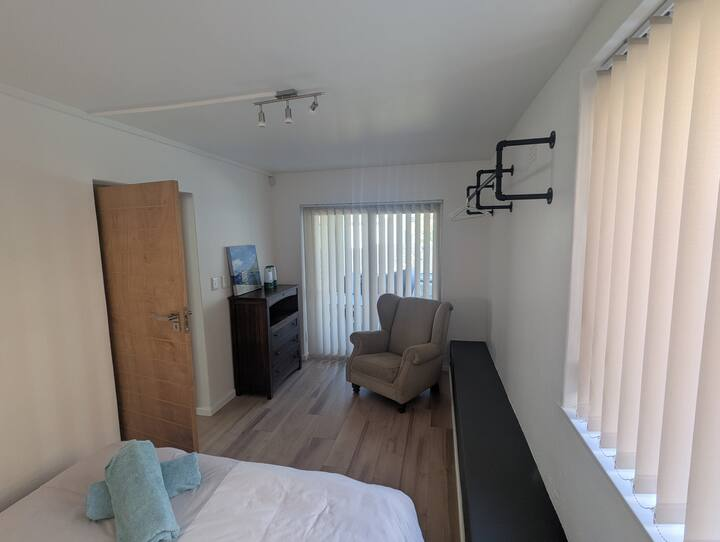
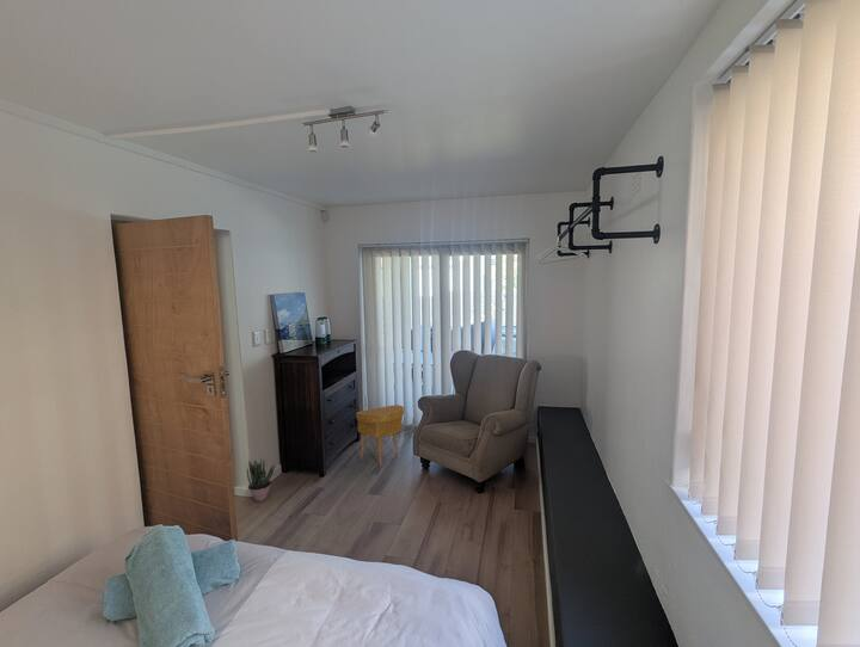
+ side table [355,403,405,467]
+ potted plant [246,458,277,503]
